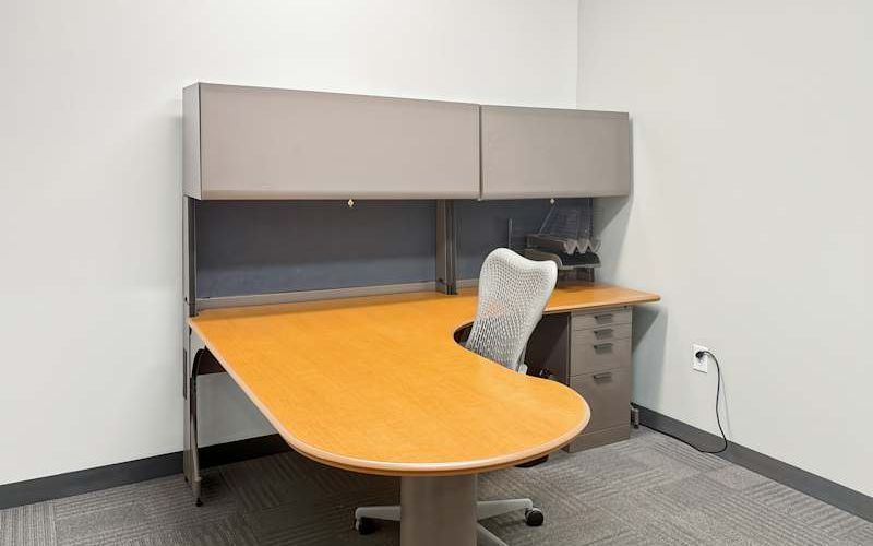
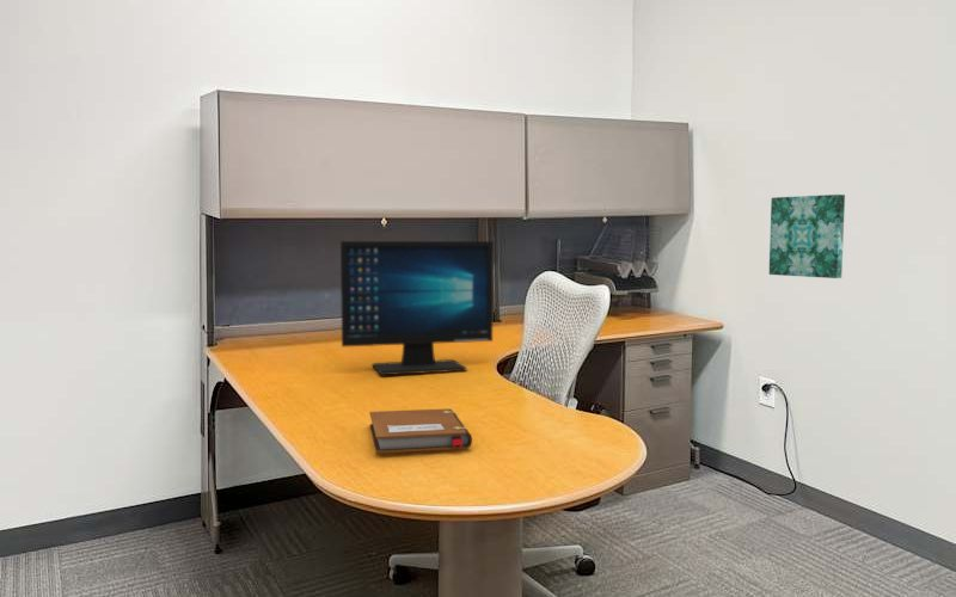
+ wall art [768,193,846,279]
+ notebook [369,407,473,454]
+ computer monitor [339,240,495,376]
